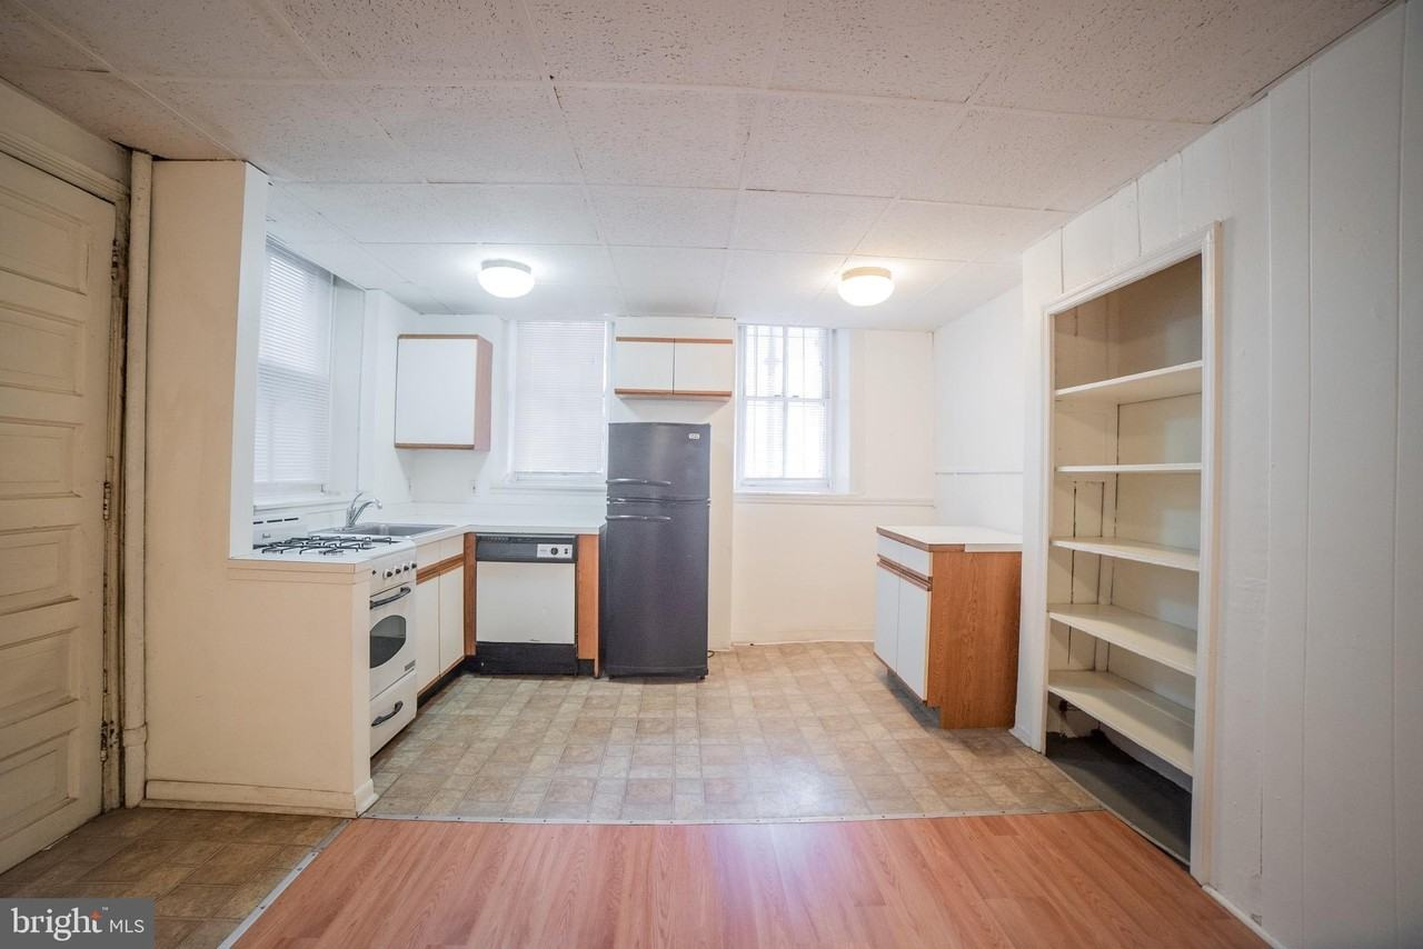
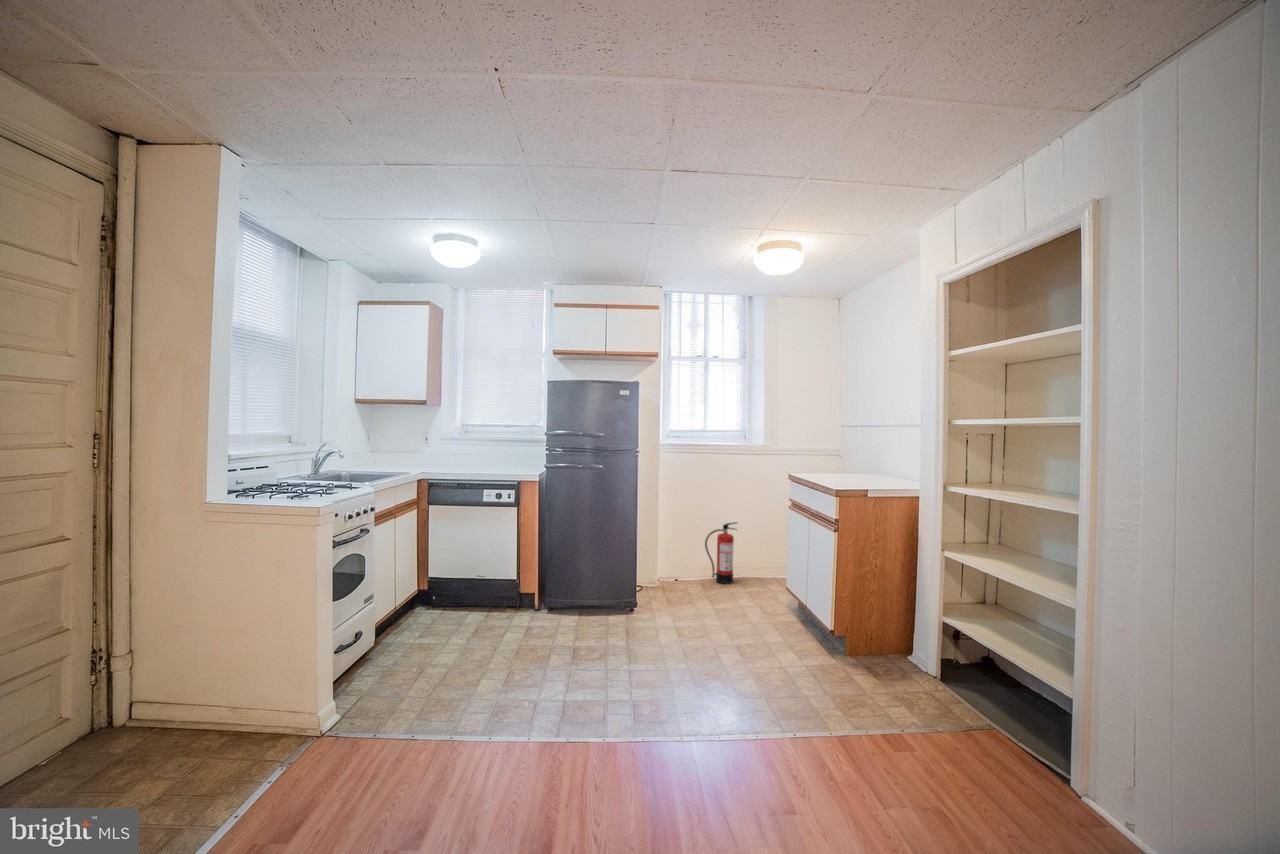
+ fire extinguisher [704,521,739,585]
